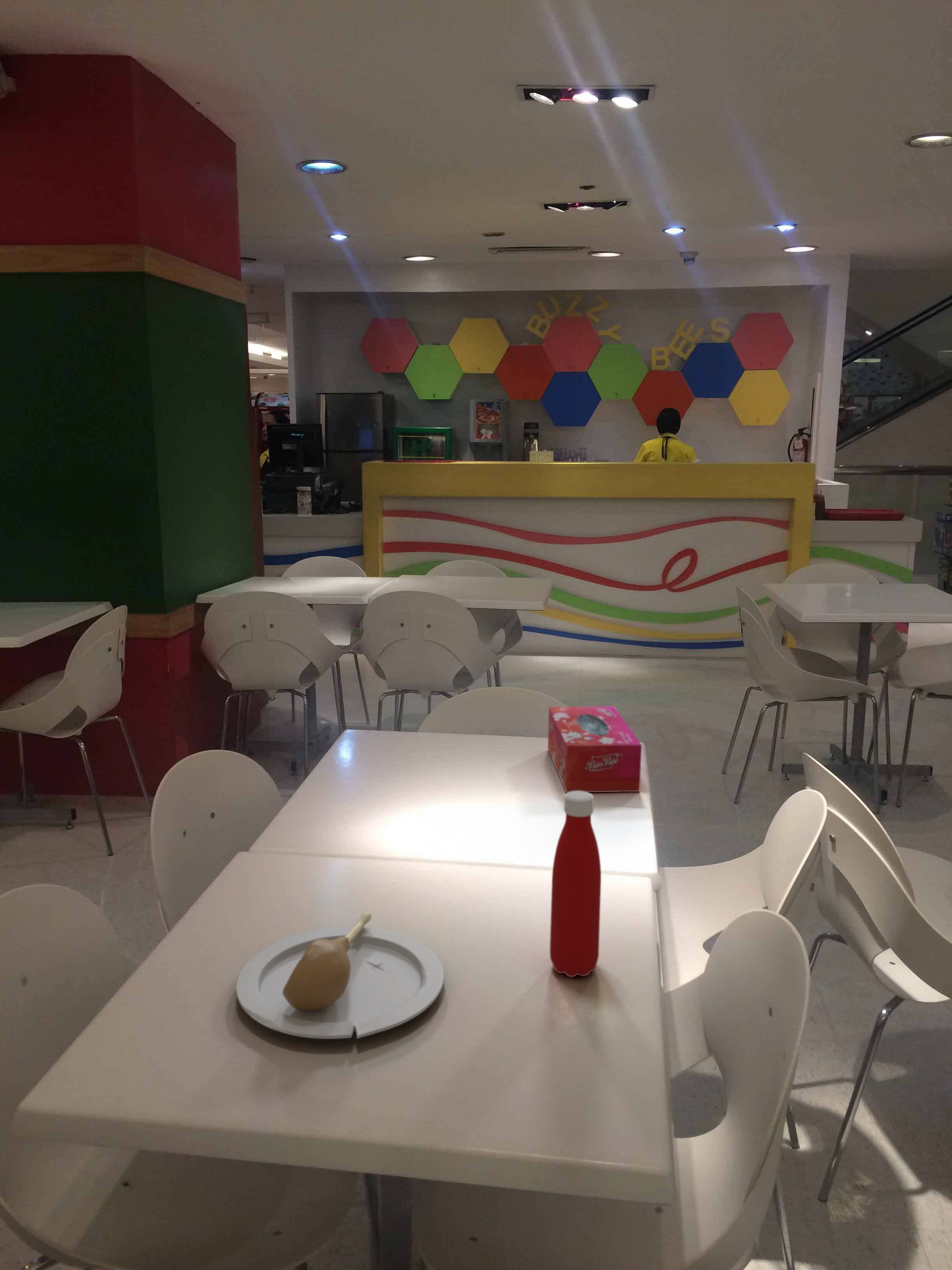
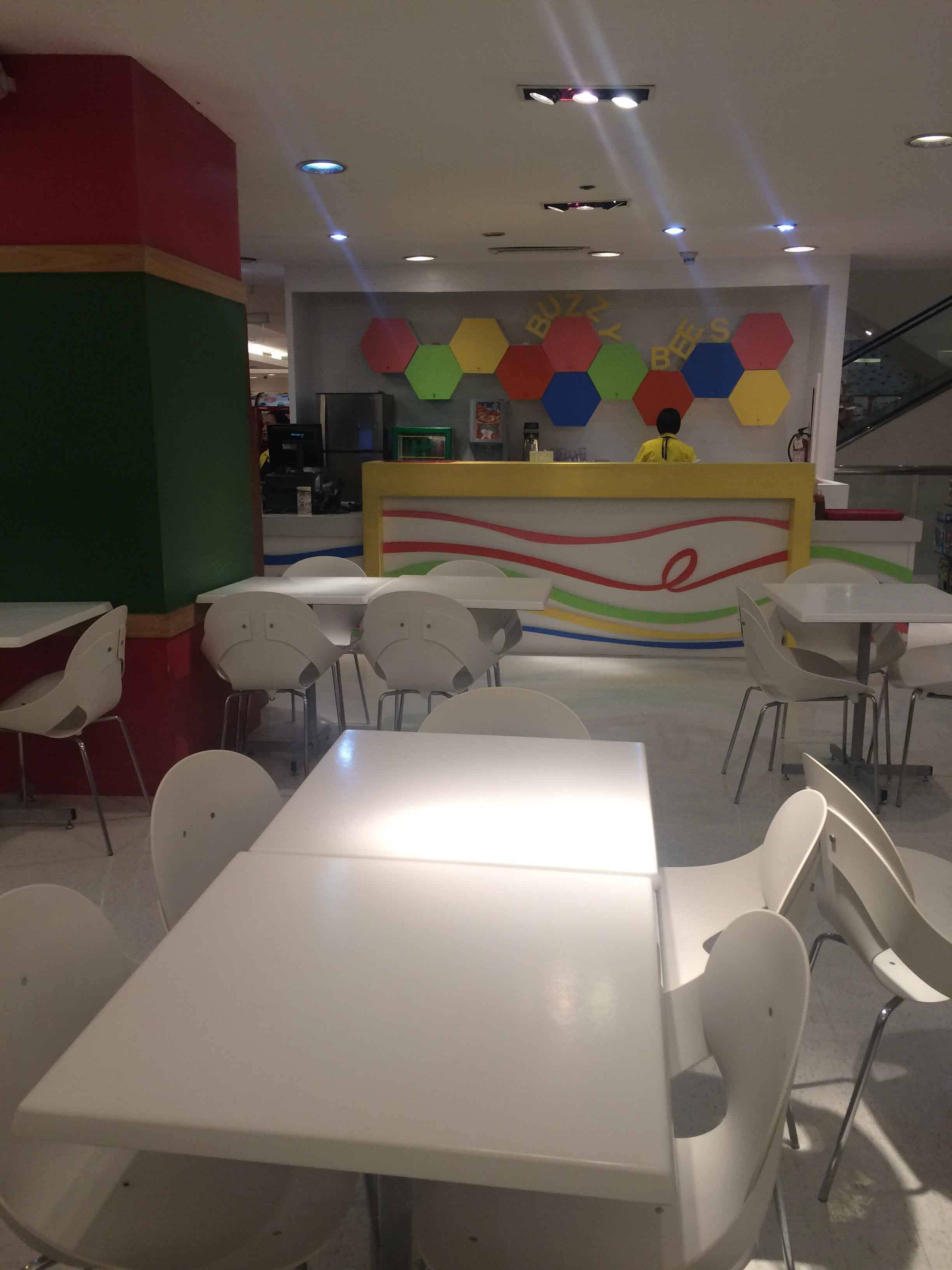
- bottle [549,791,602,977]
- tissue box [548,706,642,793]
- plate [236,912,444,1039]
